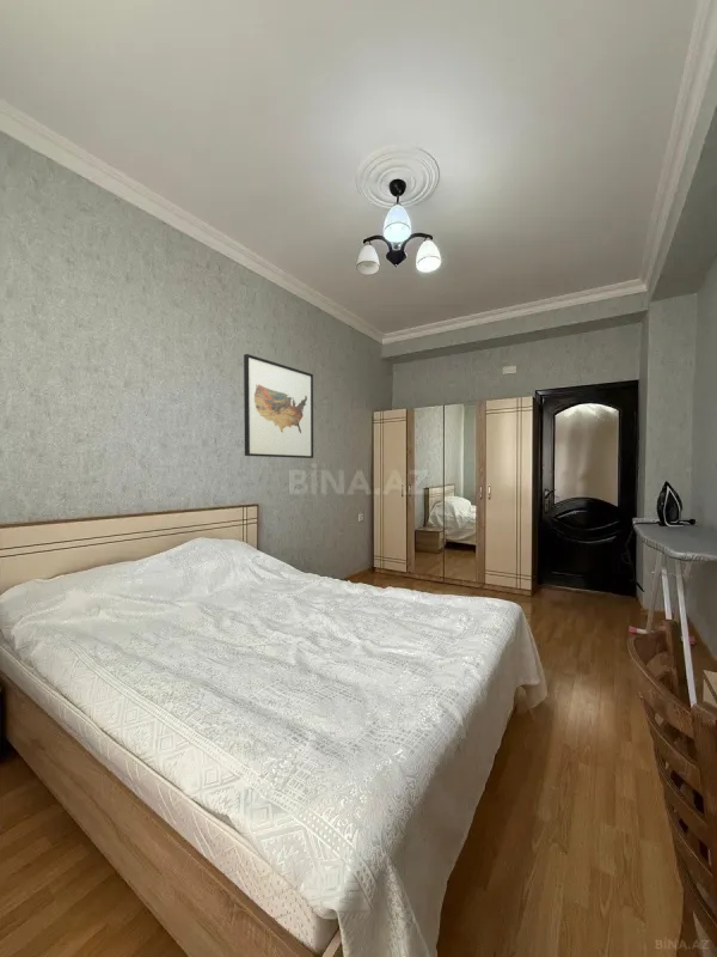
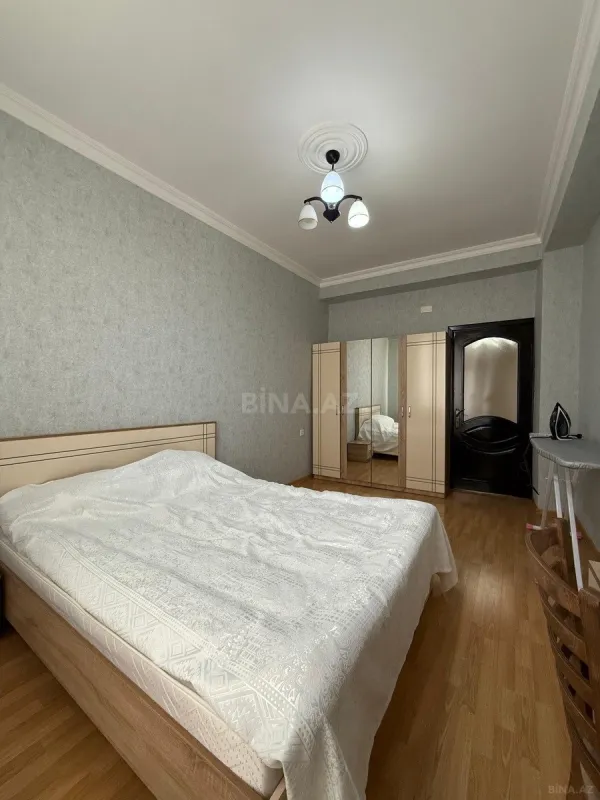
- wall art [243,353,314,459]
